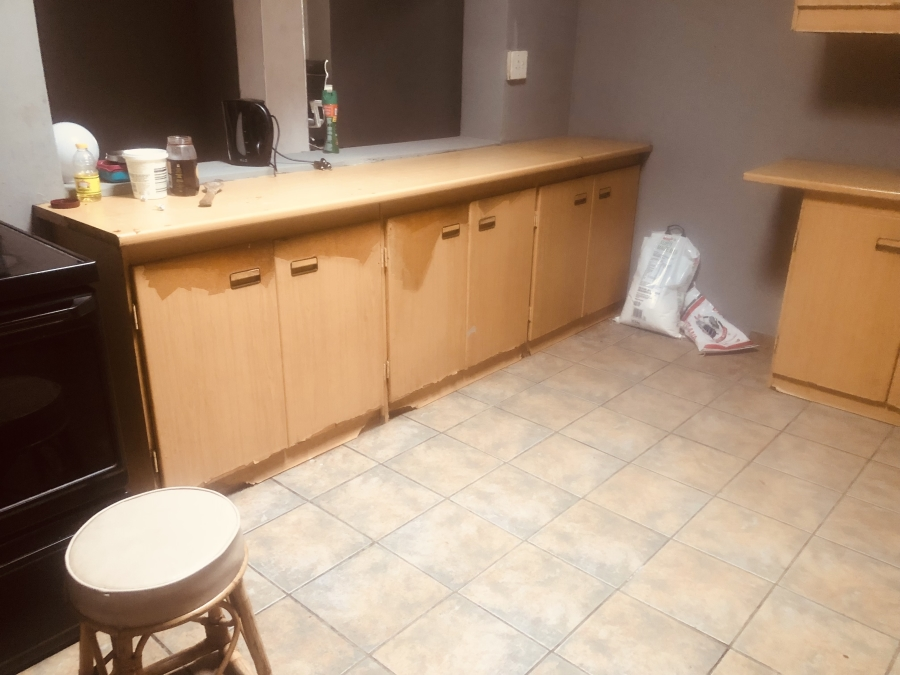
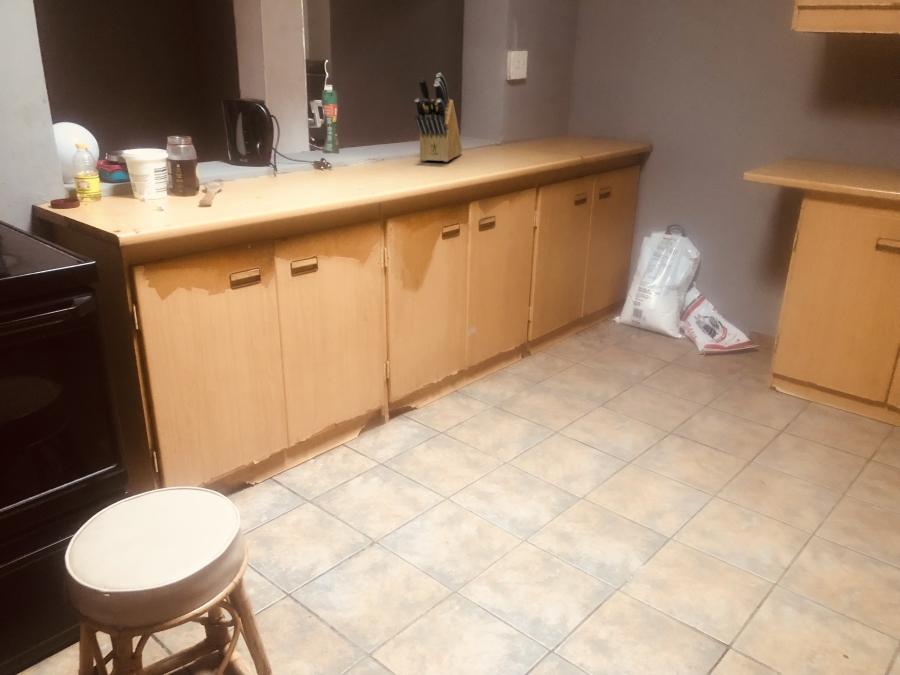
+ knife block [414,72,463,163]
